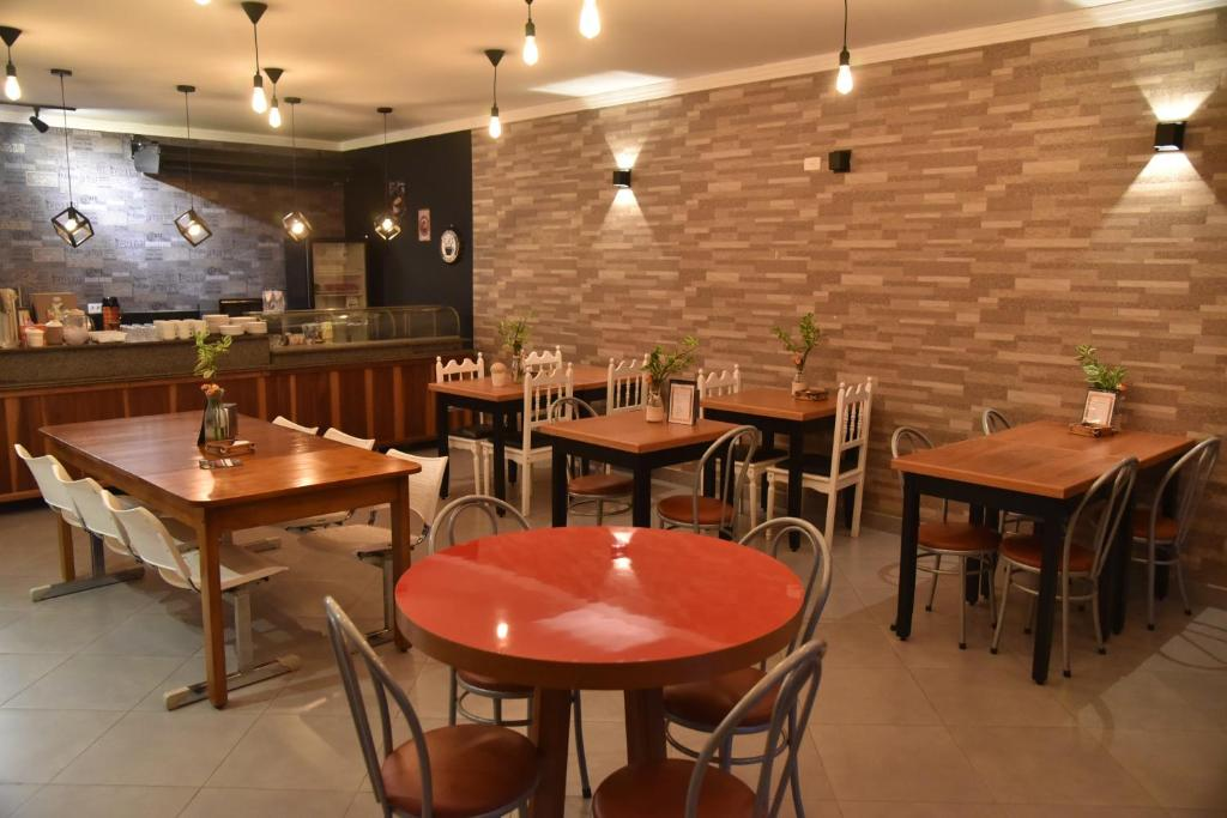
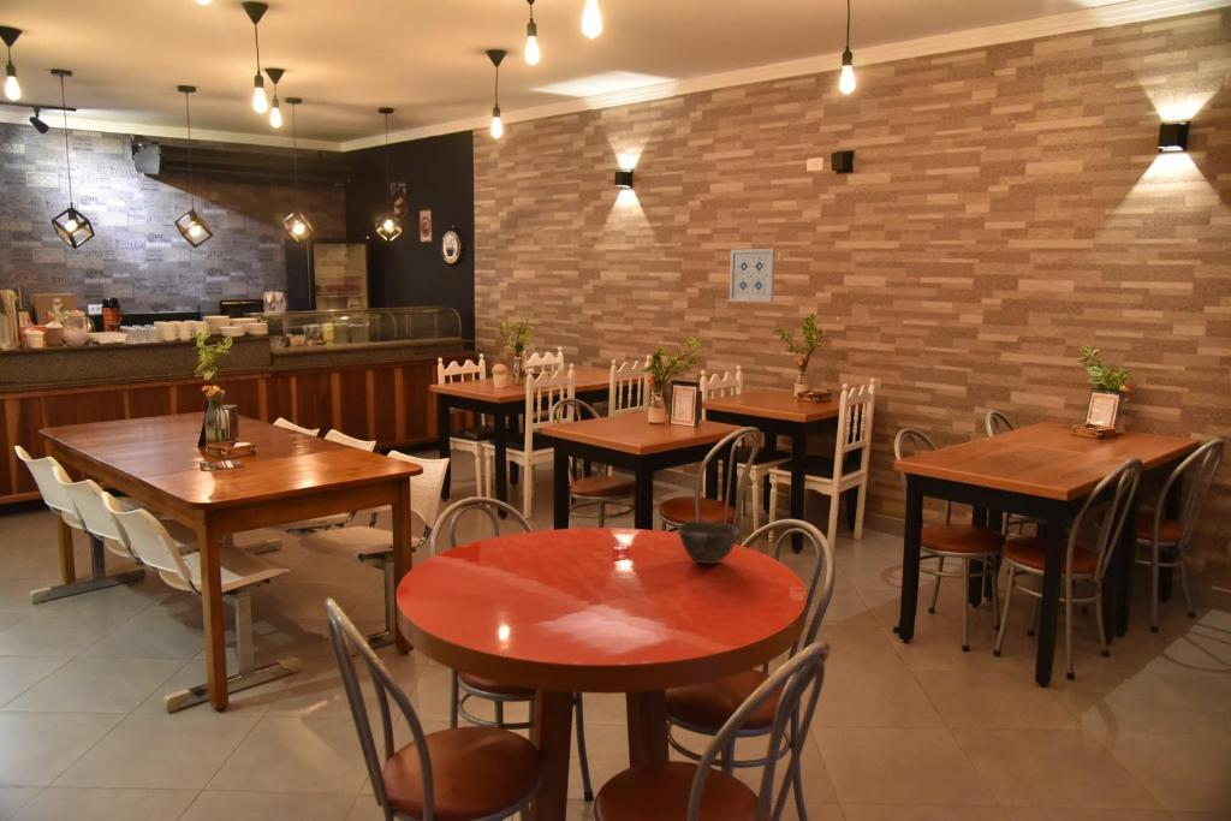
+ bowl [677,519,741,565]
+ wall art [729,248,777,303]
